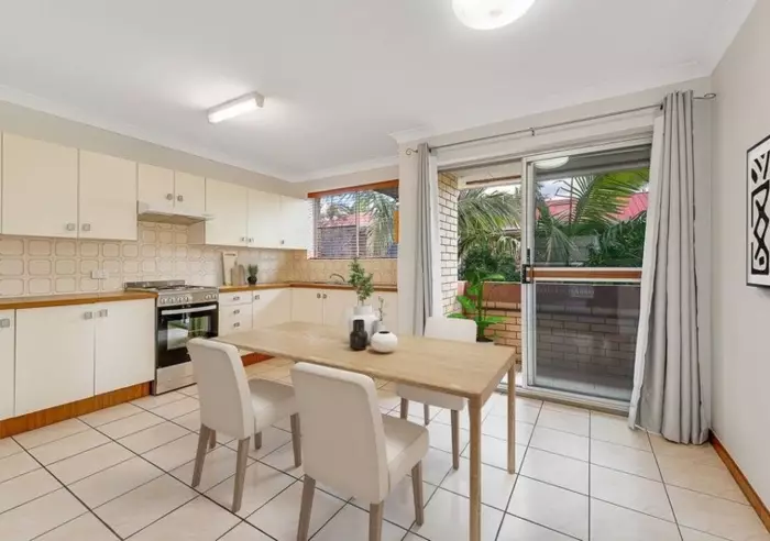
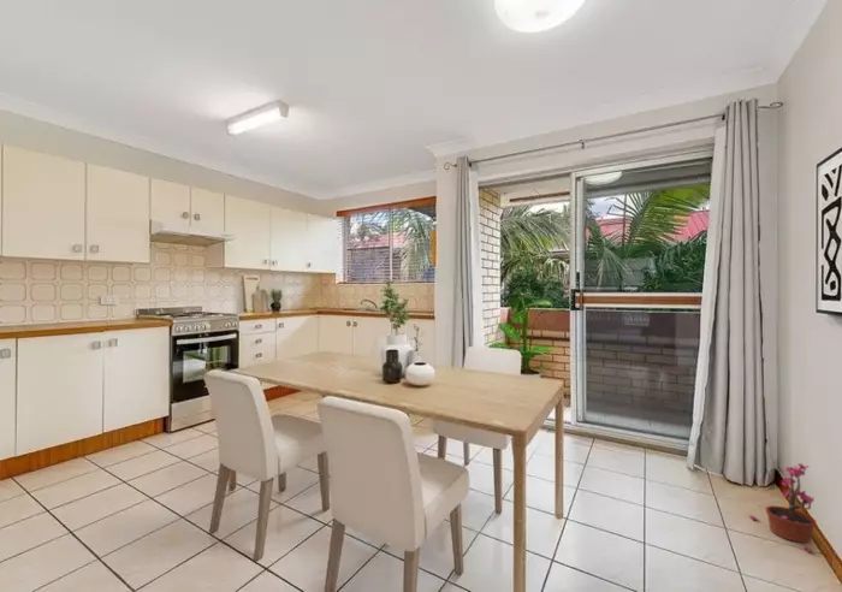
+ potted plant [748,462,817,553]
